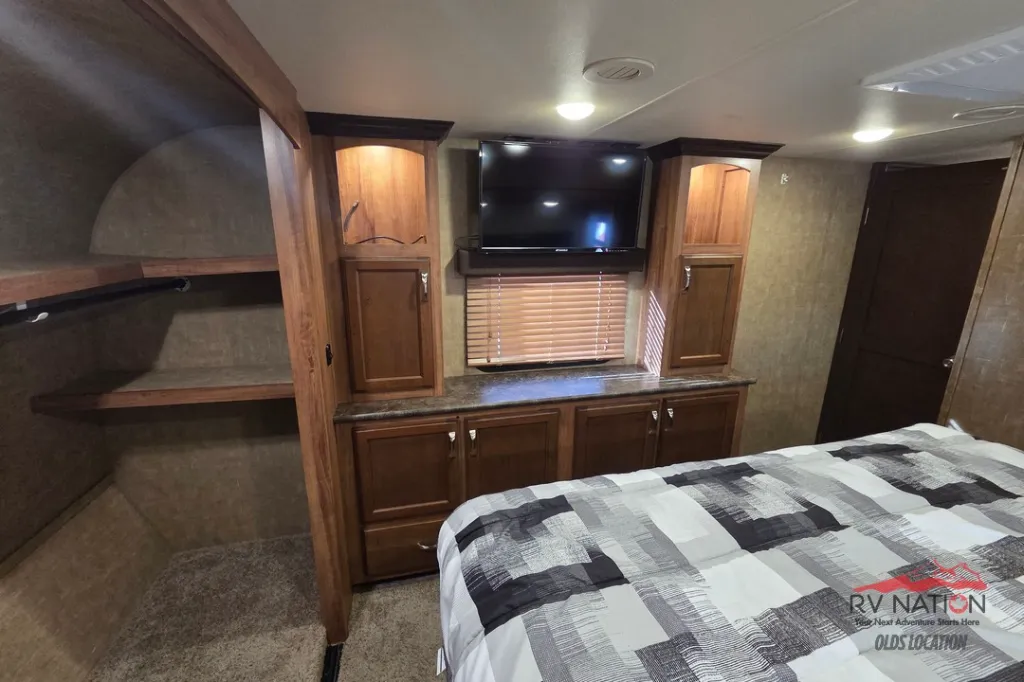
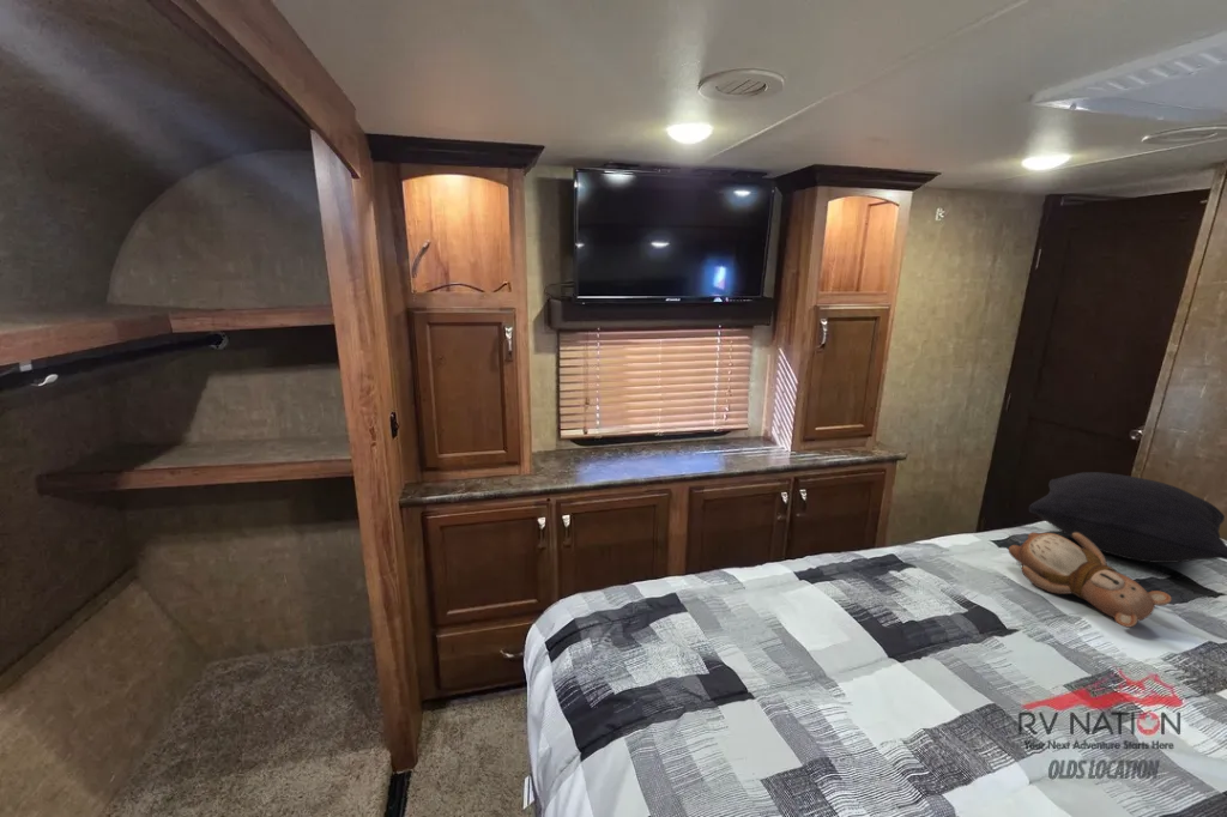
+ teddy bear [1008,531,1173,629]
+ pillow [1028,471,1227,564]
